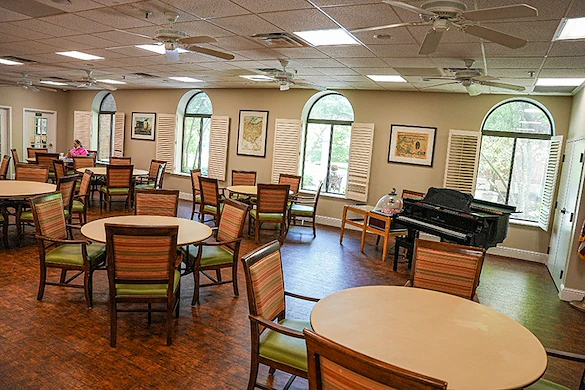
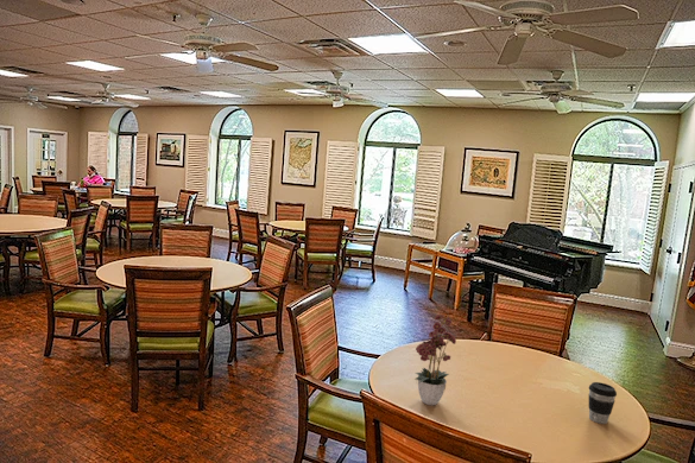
+ flower arrangement [413,313,457,406]
+ coffee cup [588,381,618,425]
